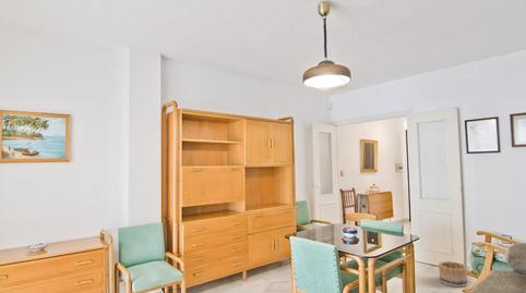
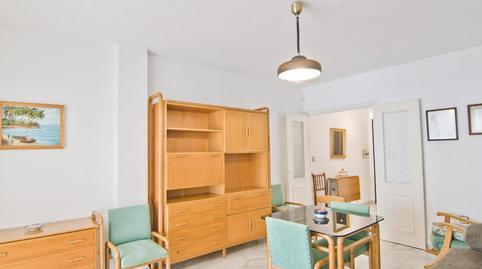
- basket [438,260,468,288]
